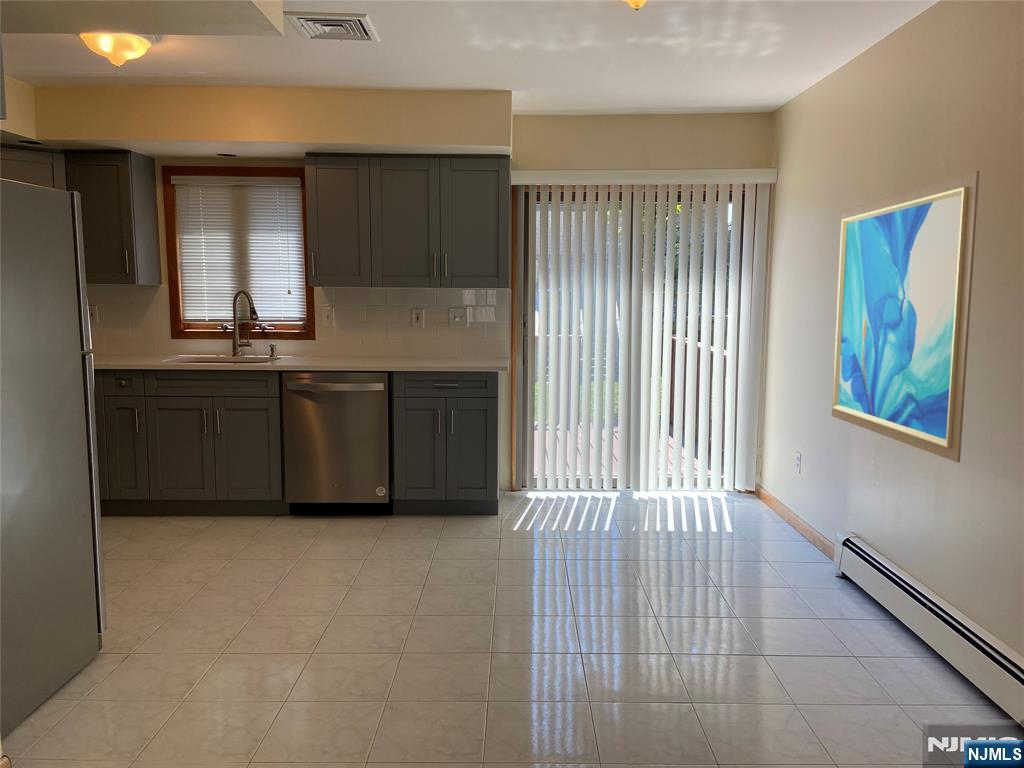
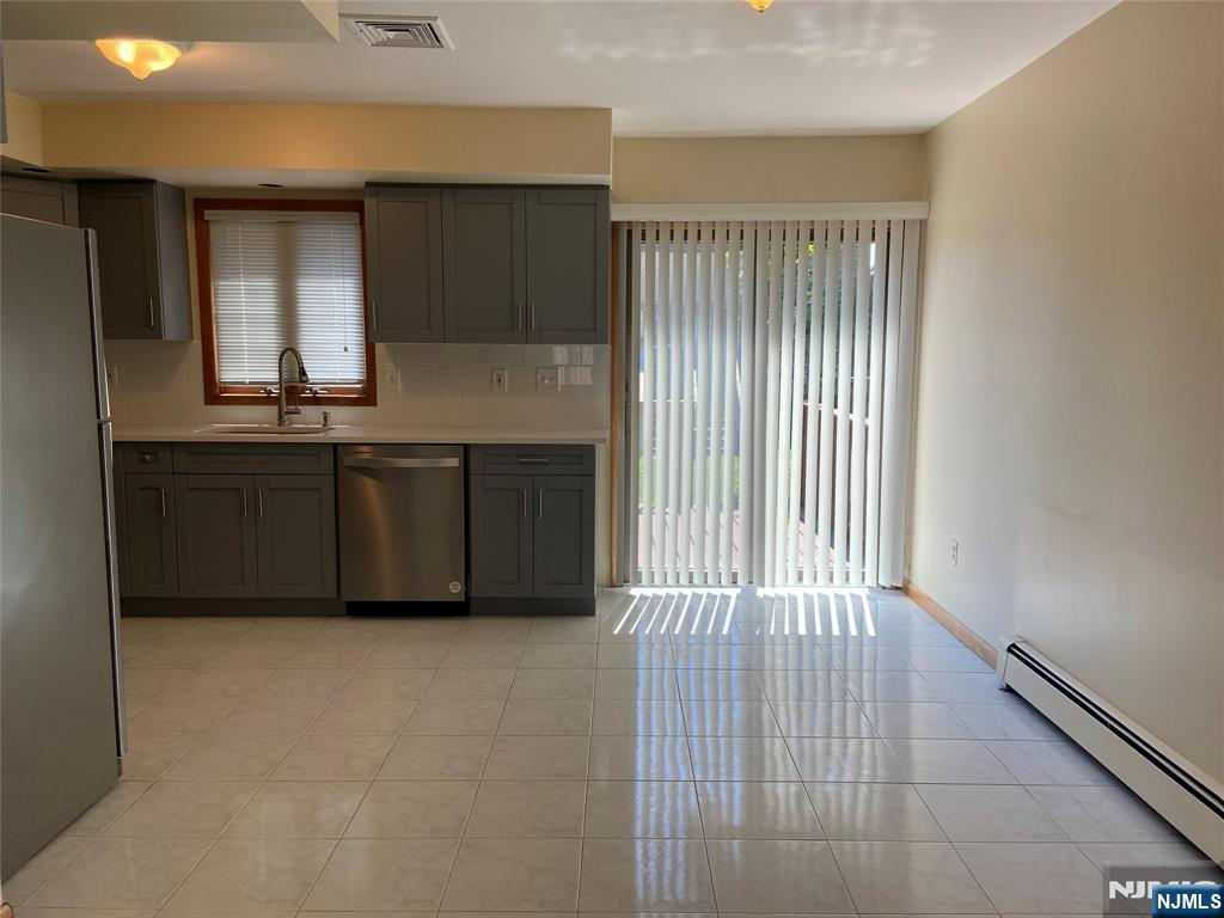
- wall art [831,170,980,463]
